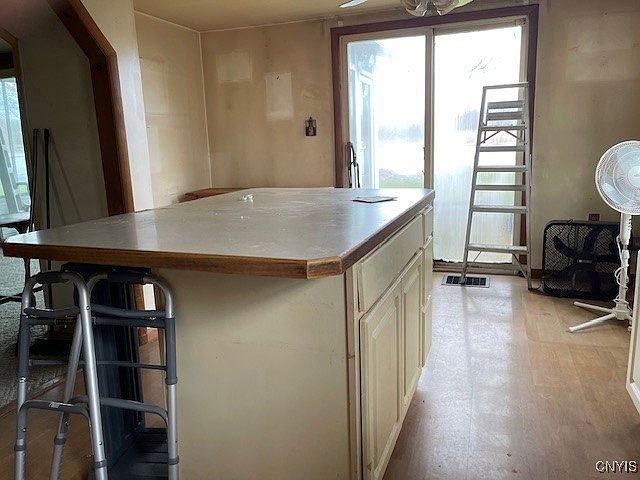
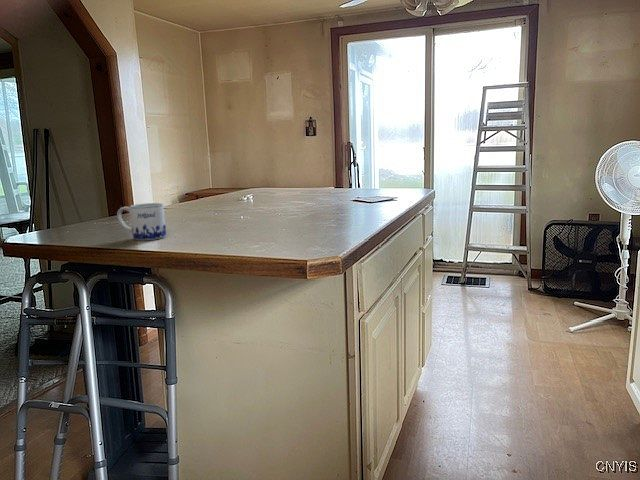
+ mug [116,202,167,241]
